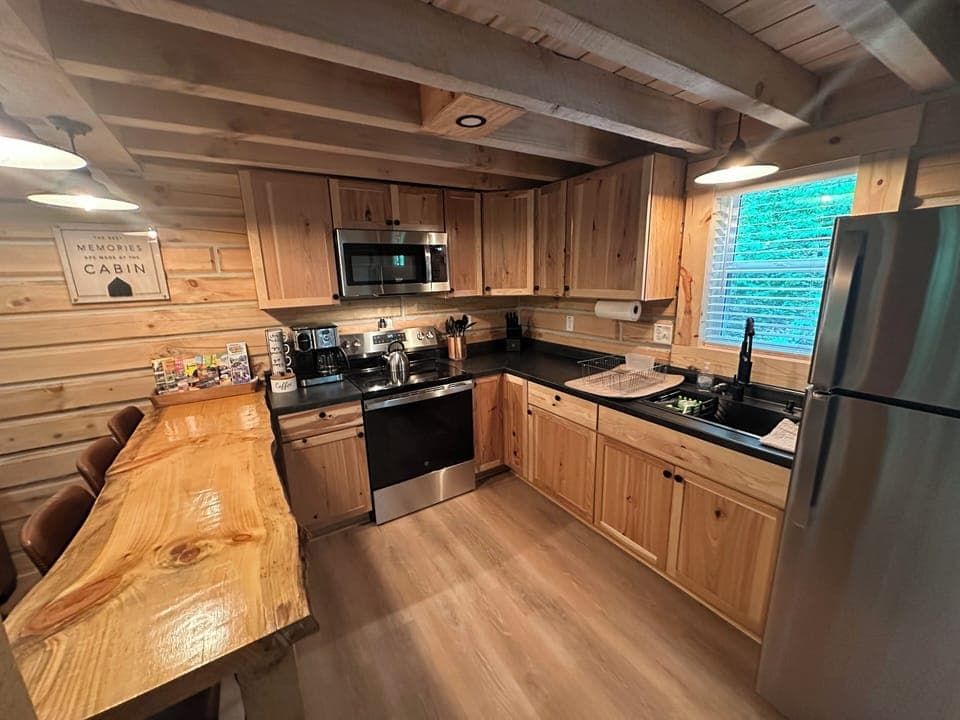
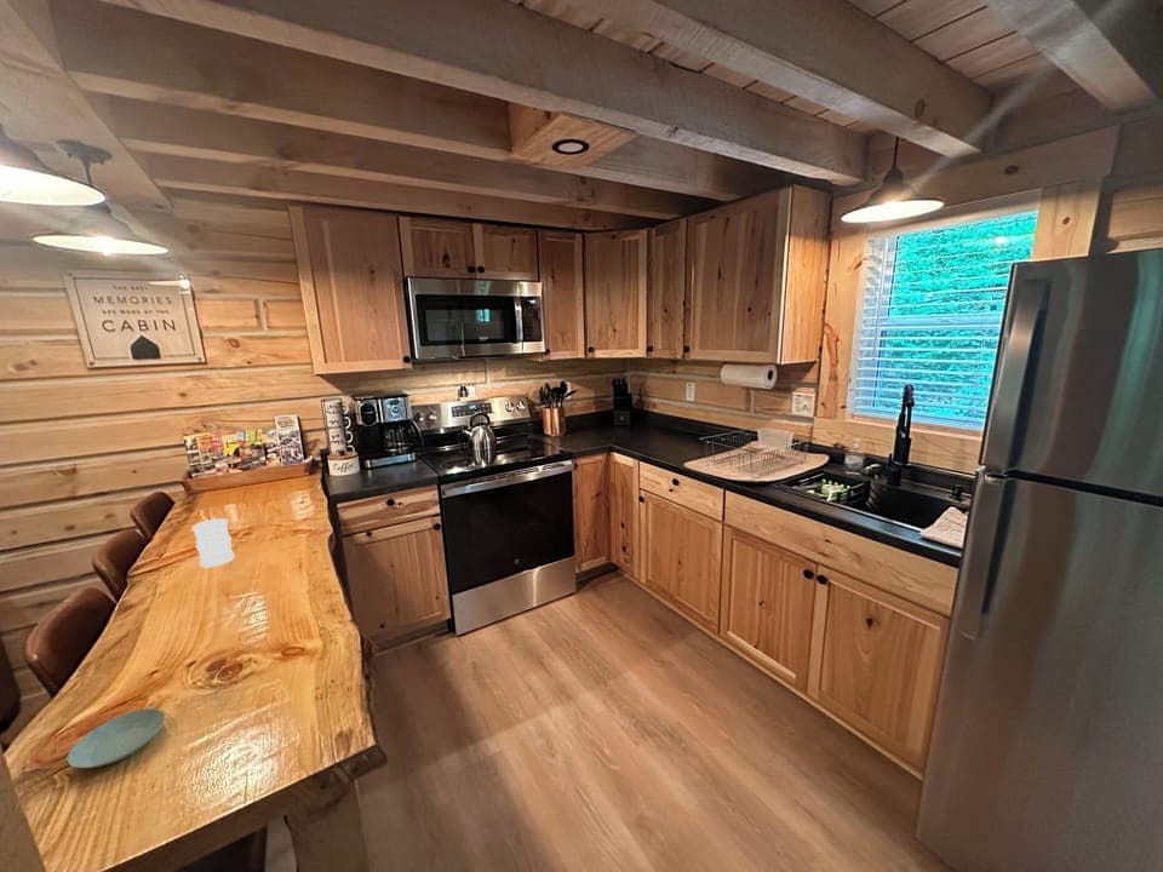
+ saucer [65,707,166,769]
+ mug [191,517,236,568]
